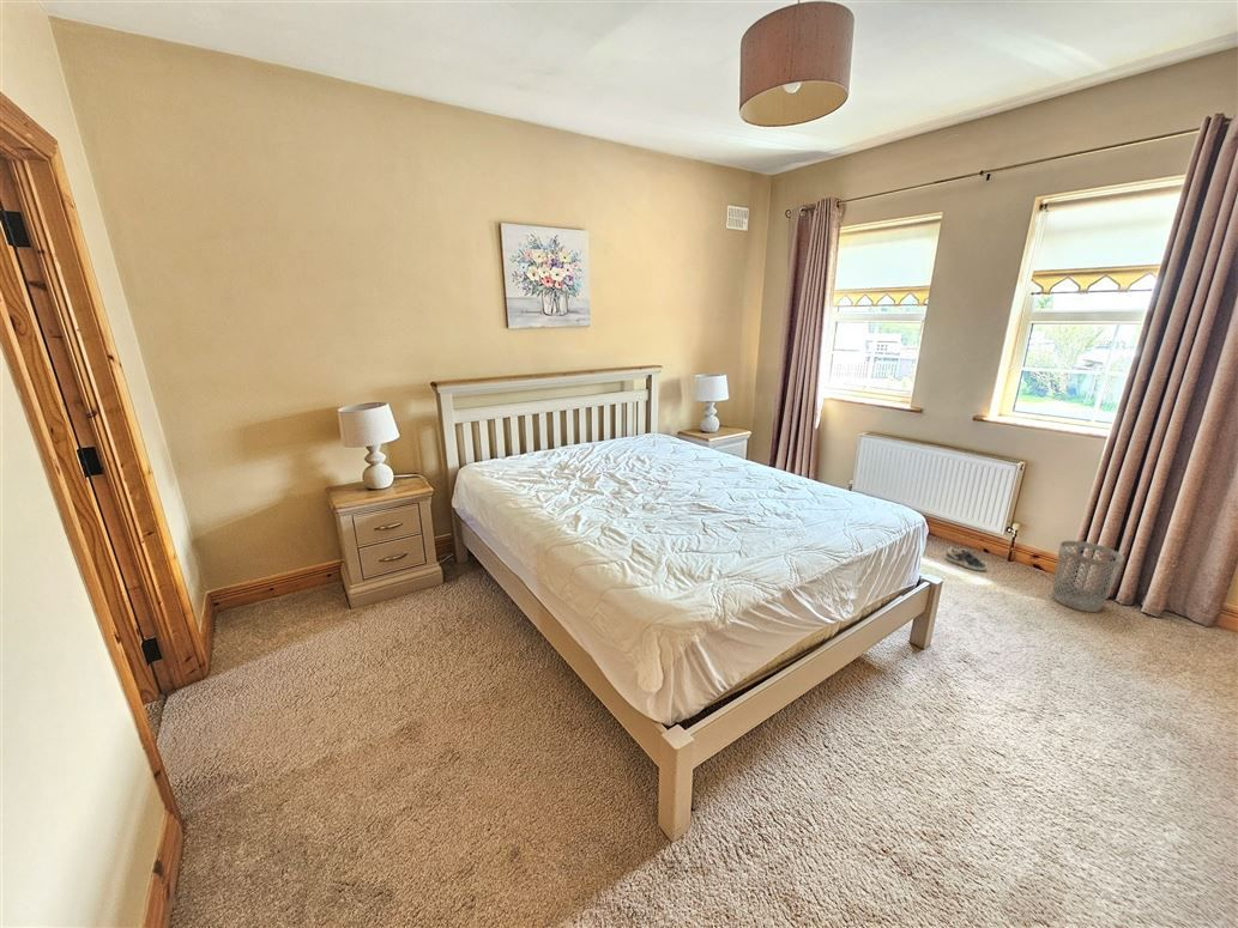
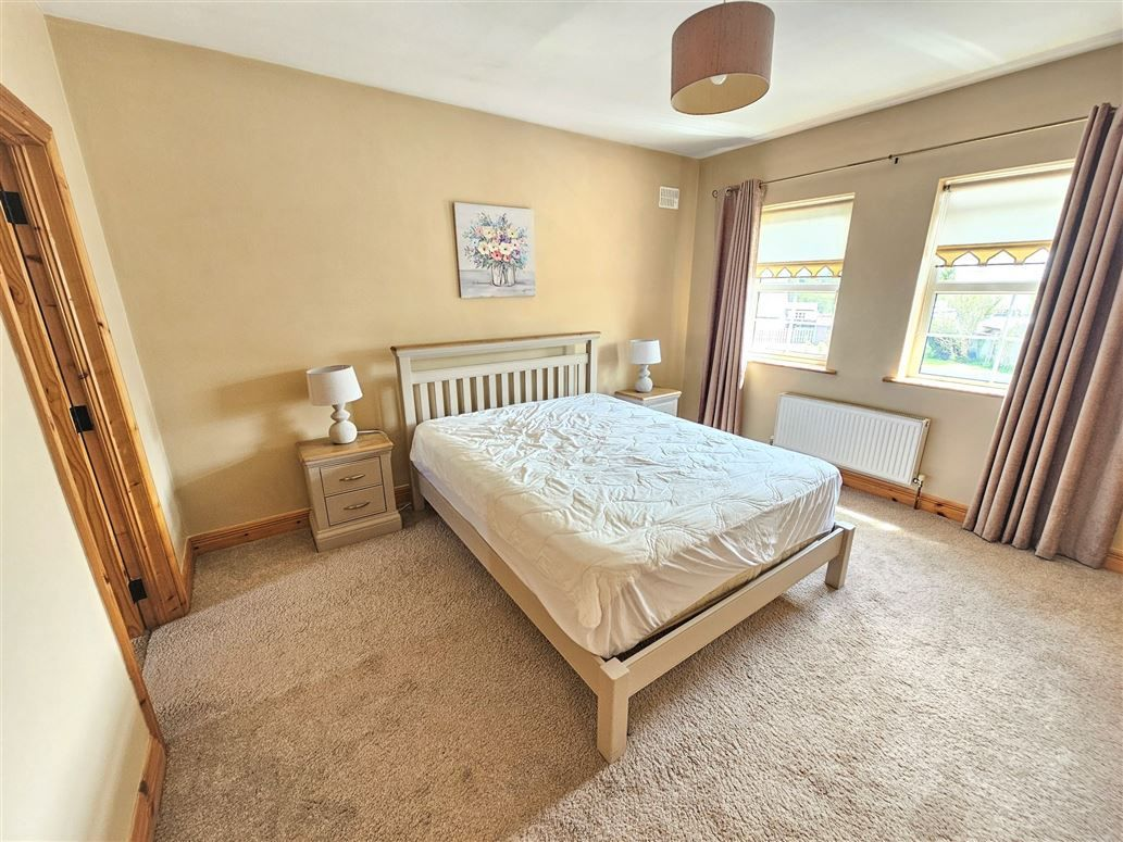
- sneaker [944,546,988,571]
- wastebasket [1051,540,1125,613]
